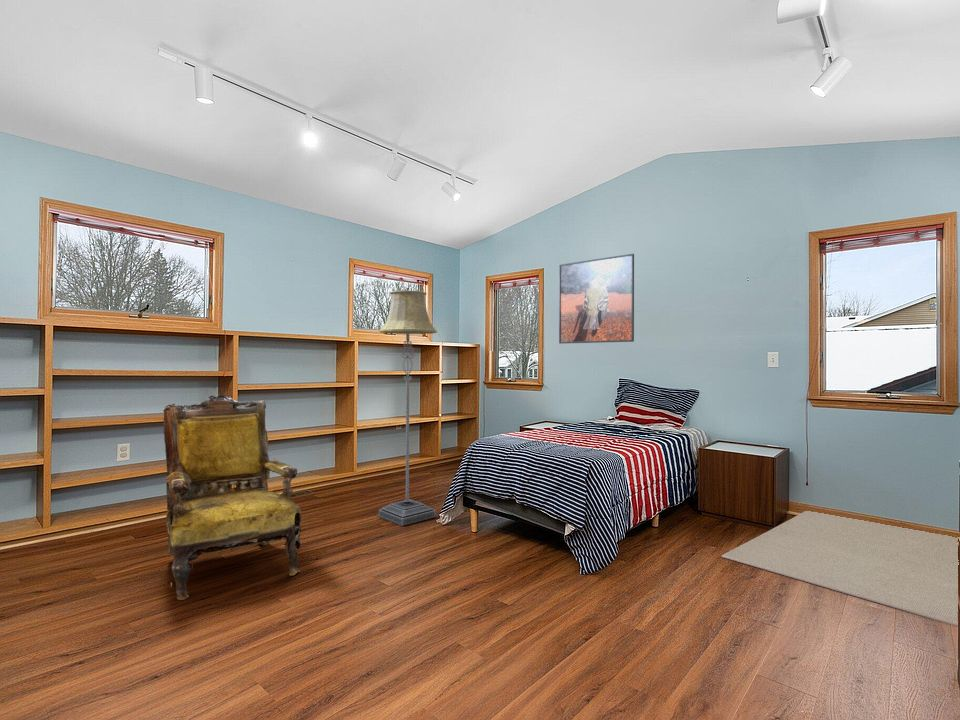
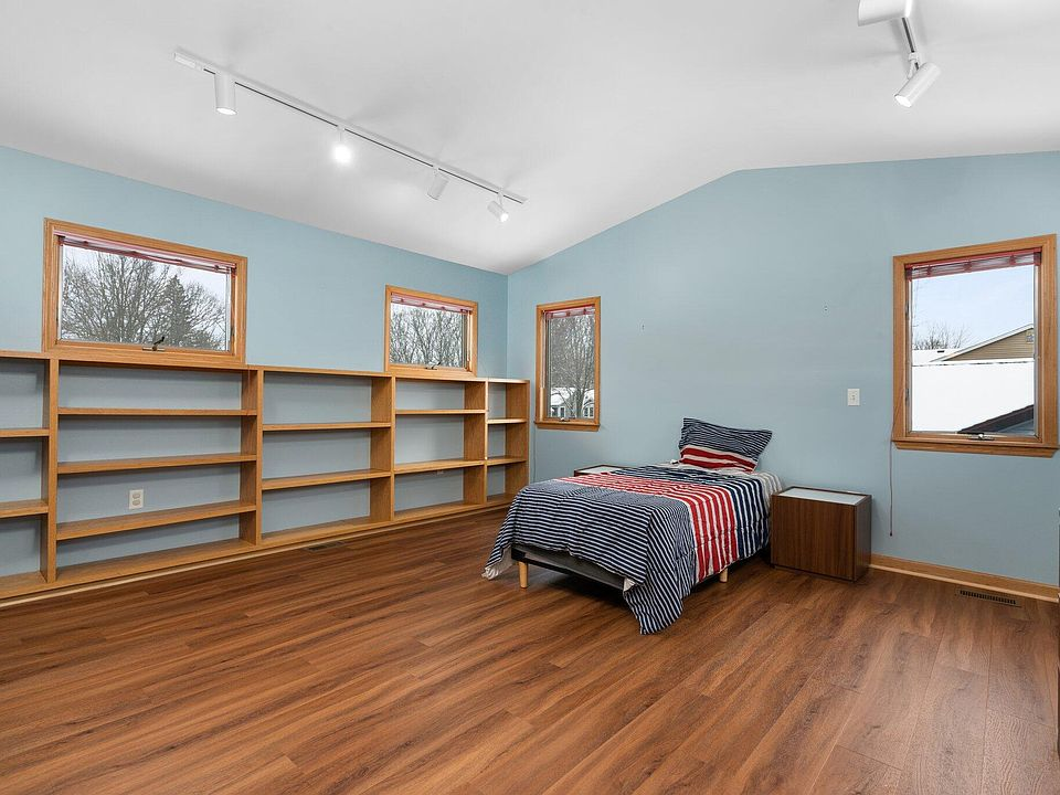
- rug [721,510,959,627]
- floor lamp [378,289,438,527]
- armchair [160,394,302,601]
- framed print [558,253,635,345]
